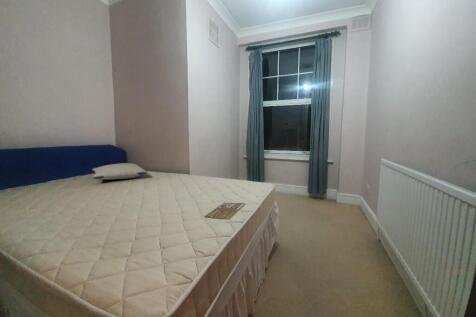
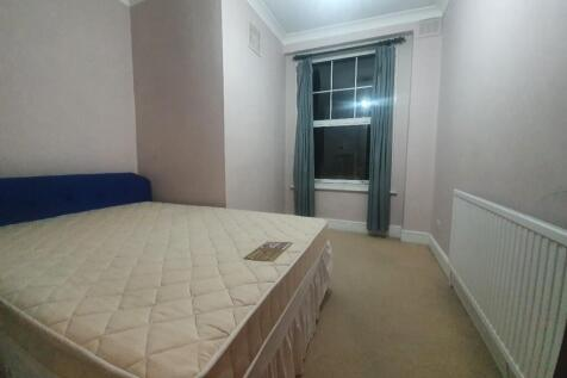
- pillow [91,162,148,180]
